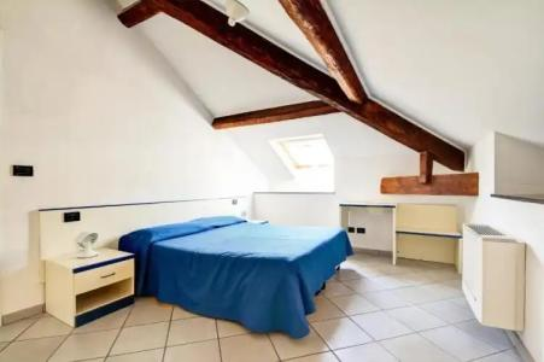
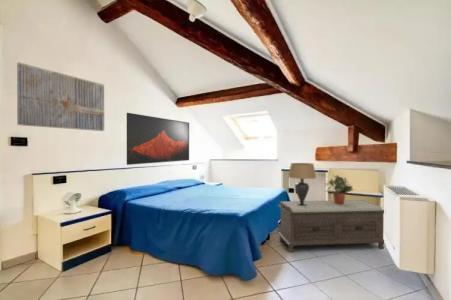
+ wall art [16,61,105,132]
+ potted plant [323,174,354,205]
+ bench [277,199,385,253]
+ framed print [126,112,190,166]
+ table lamp [287,162,317,206]
